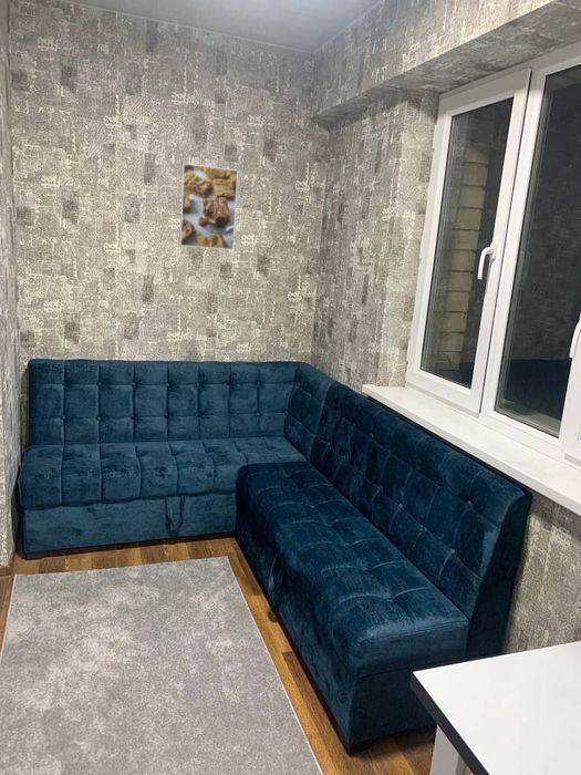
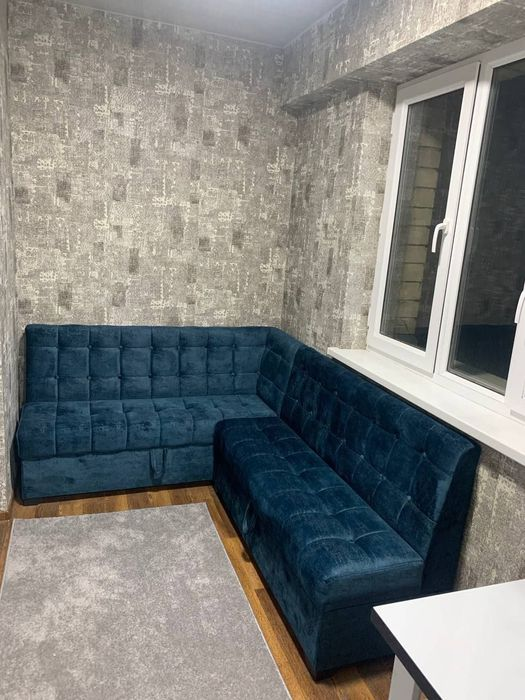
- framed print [178,163,239,251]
